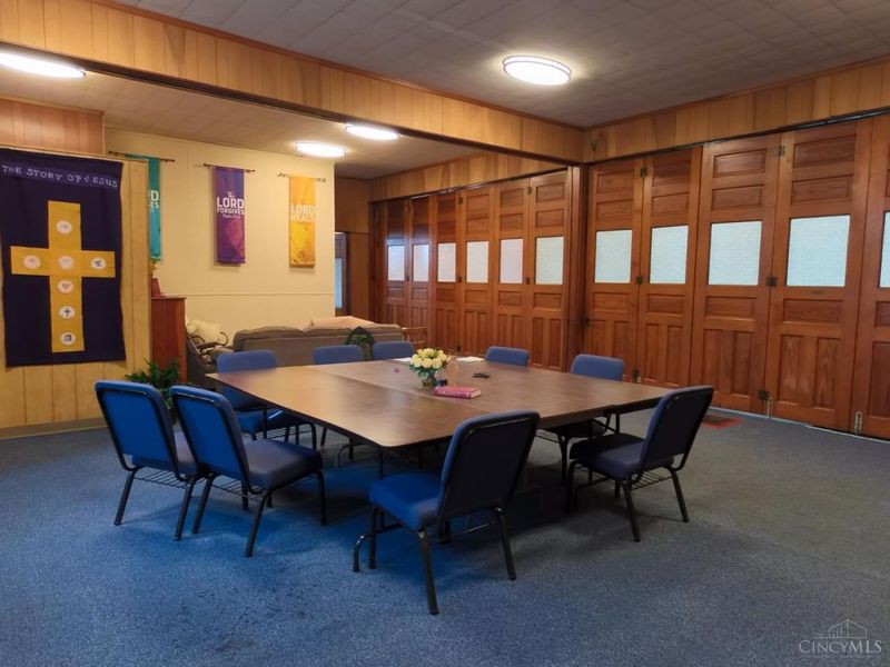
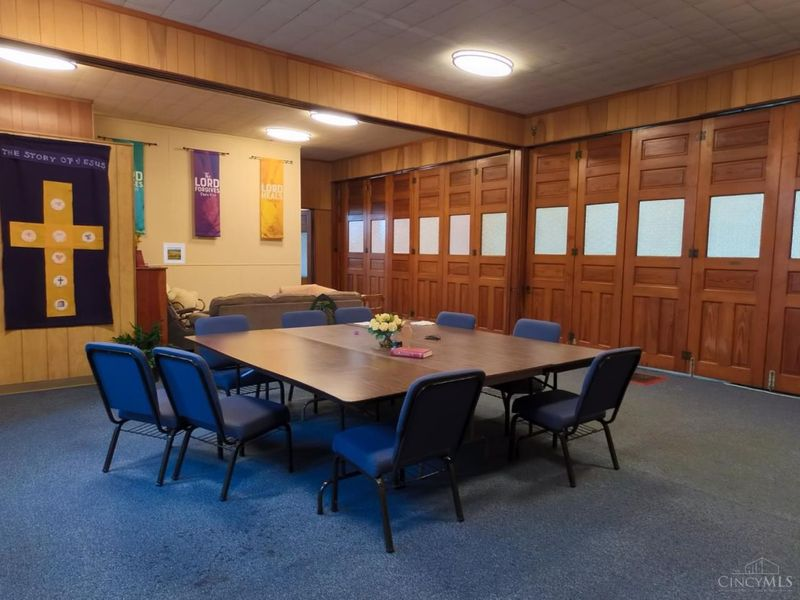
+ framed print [162,242,186,265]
